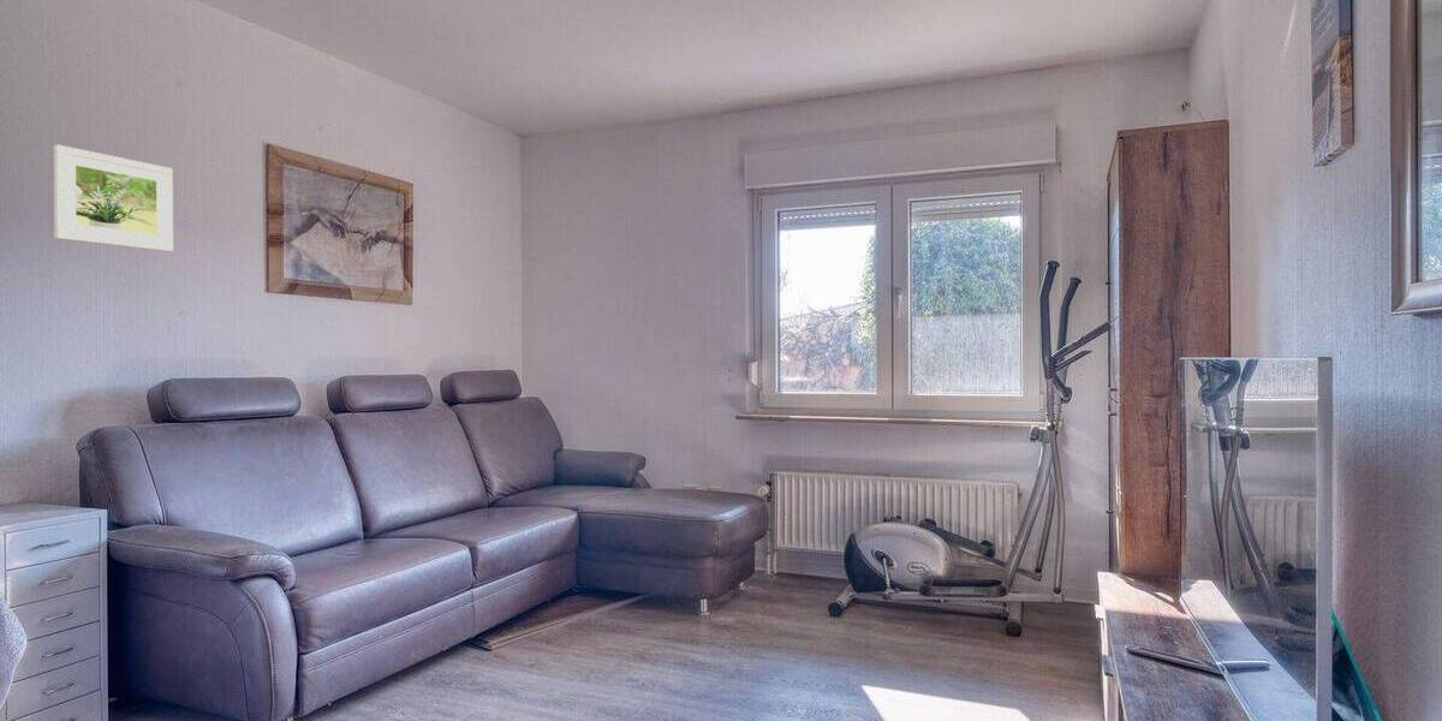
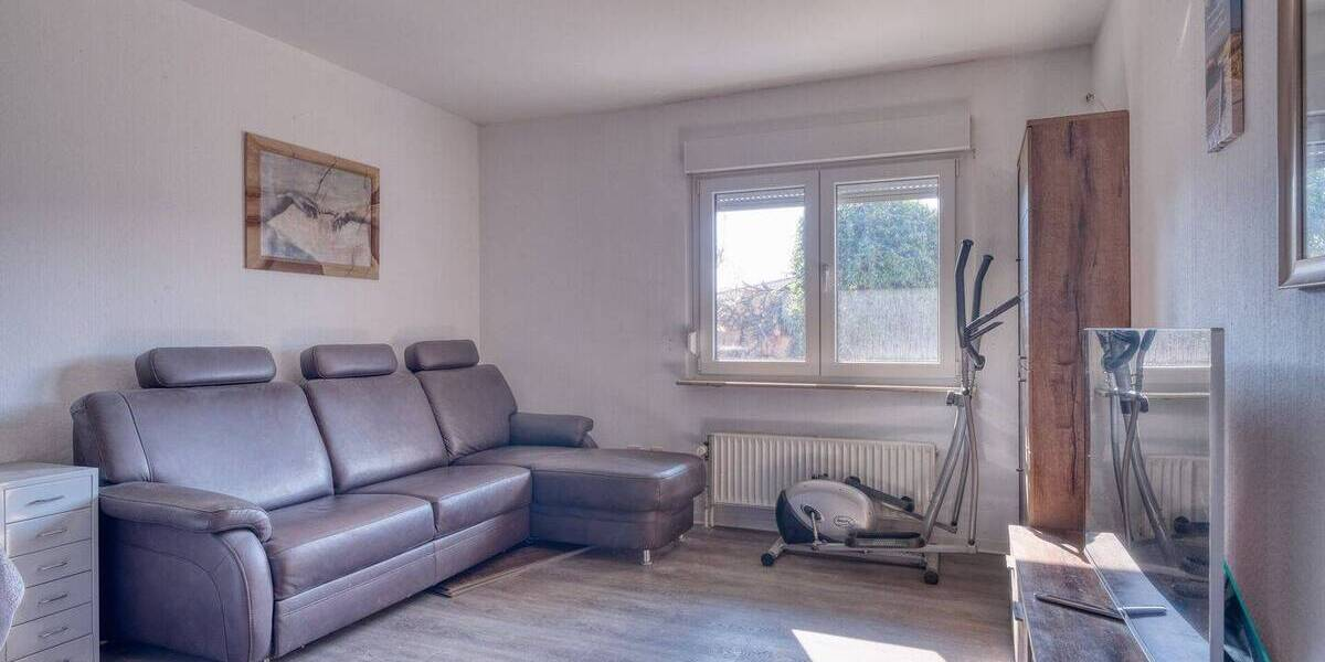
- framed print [53,144,174,252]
